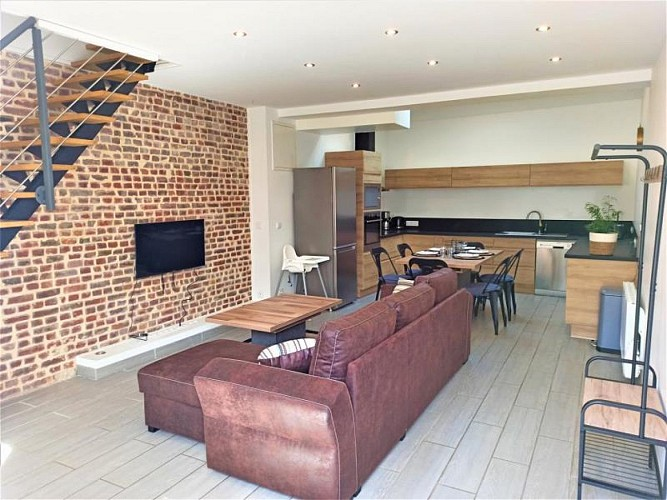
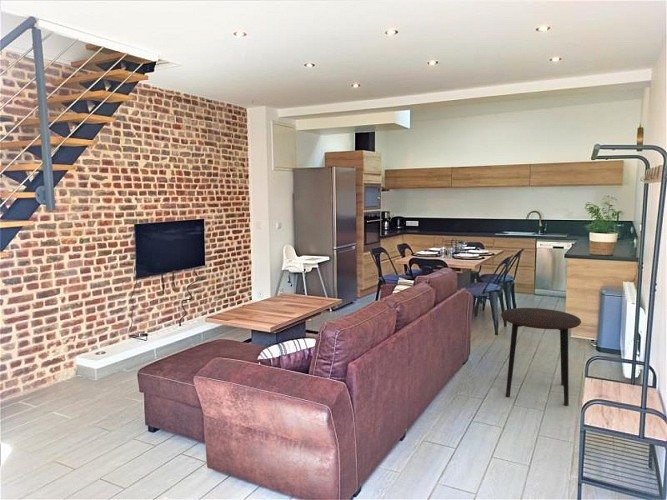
+ side table [500,307,582,407]
